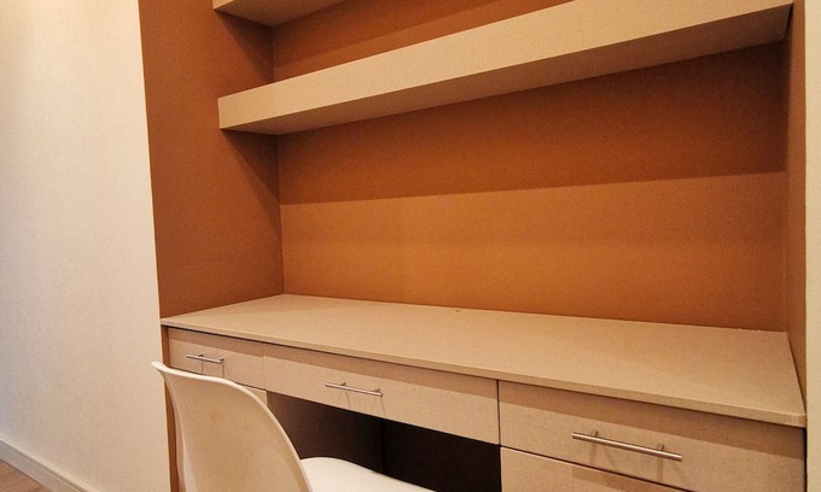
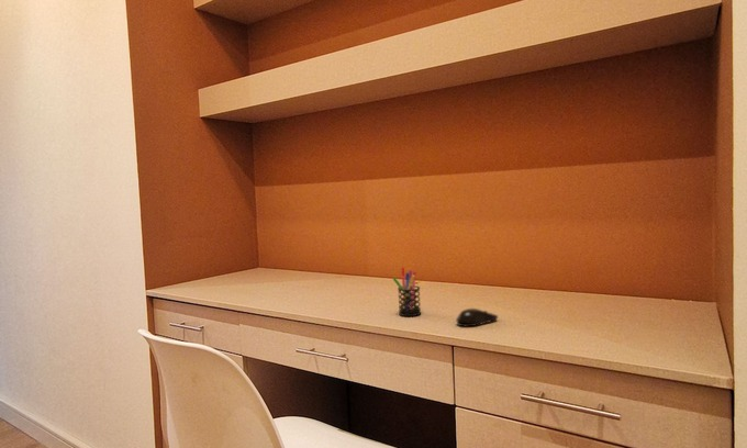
+ pen holder [391,267,422,317]
+ computer mouse [455,307,499,327]
